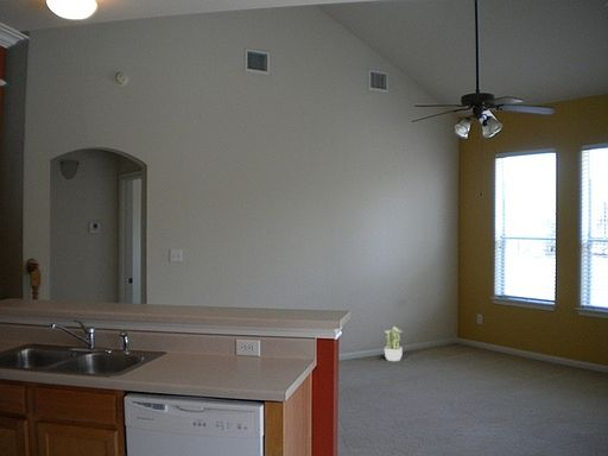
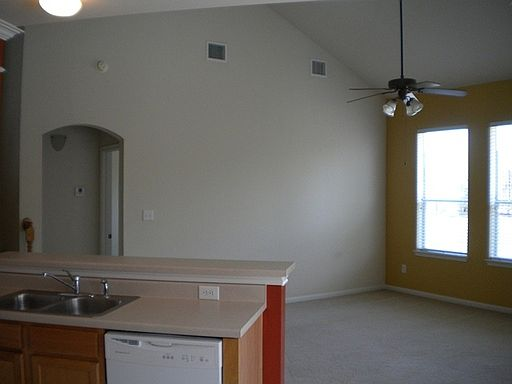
- potted plant [382,325,404,362]
